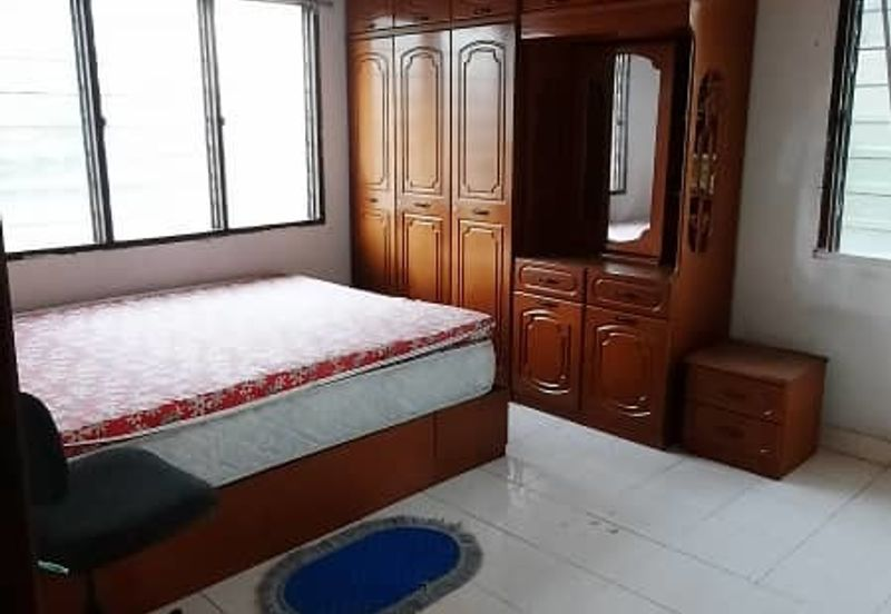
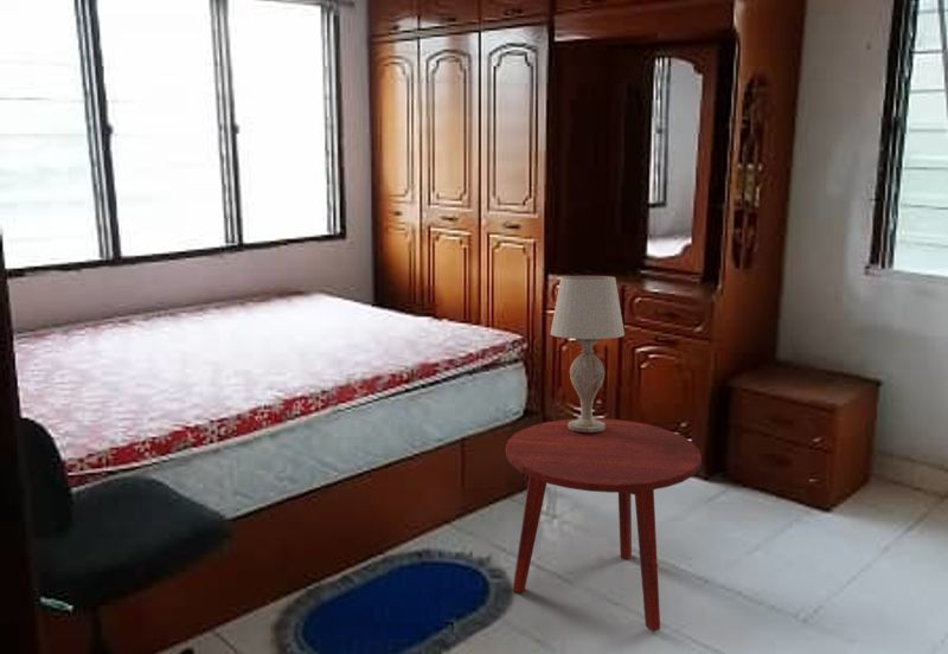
+ side table [505,417,703,633]
+ table lamp [550,275,626,432]
